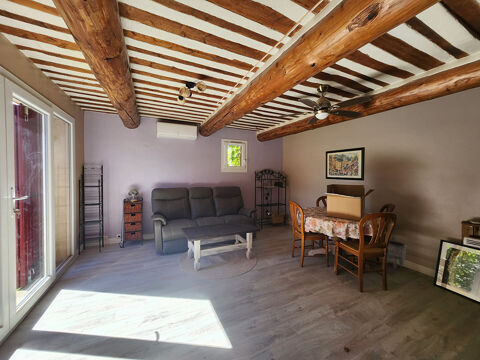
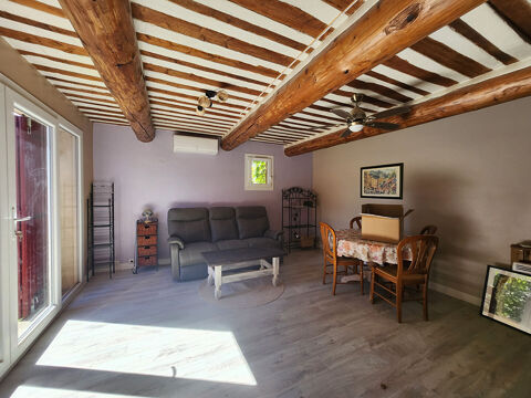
- planter [386,239,407,270]
